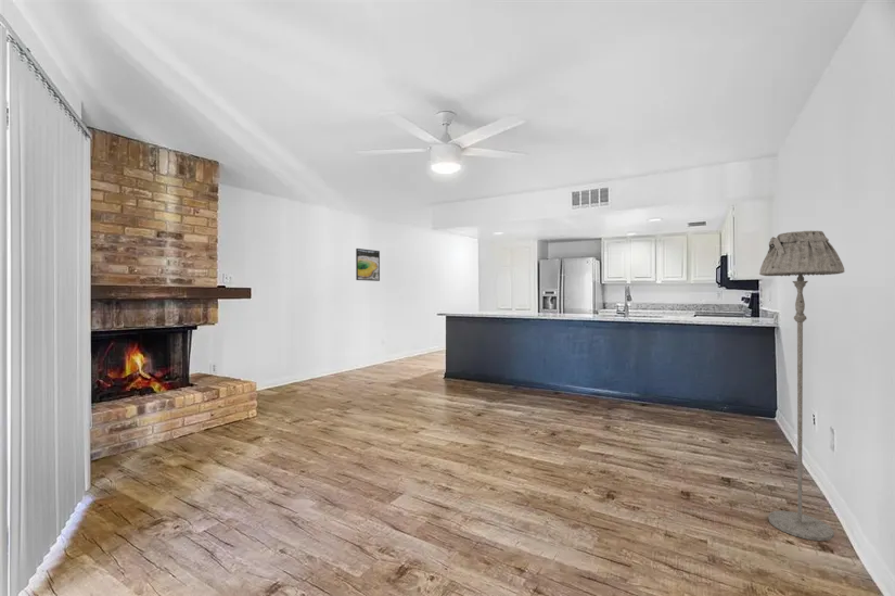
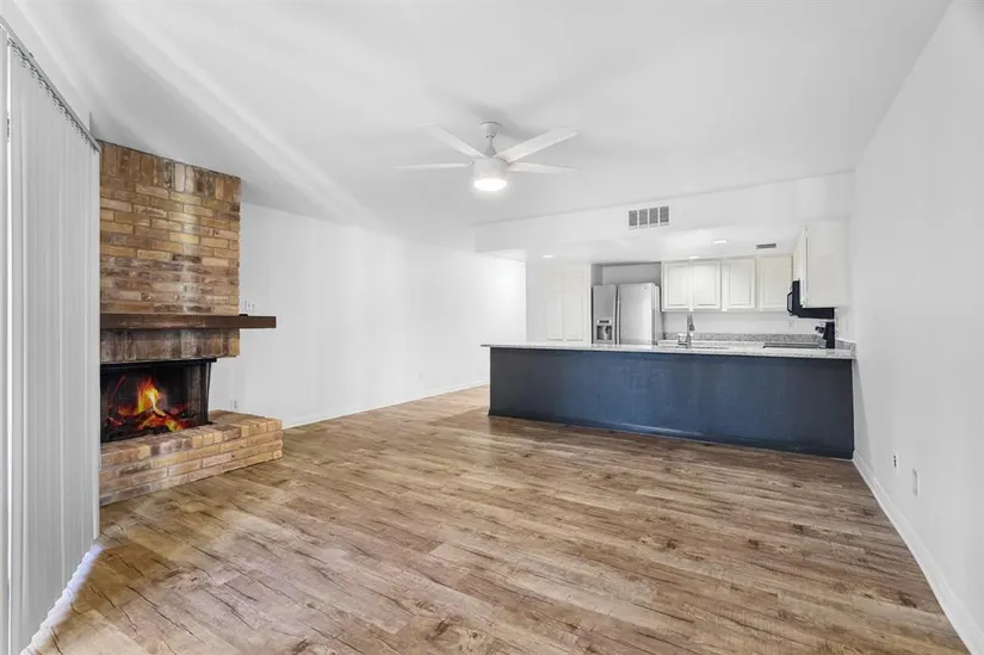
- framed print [355,248,381,282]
- floor lamp [758,230,845,542]
